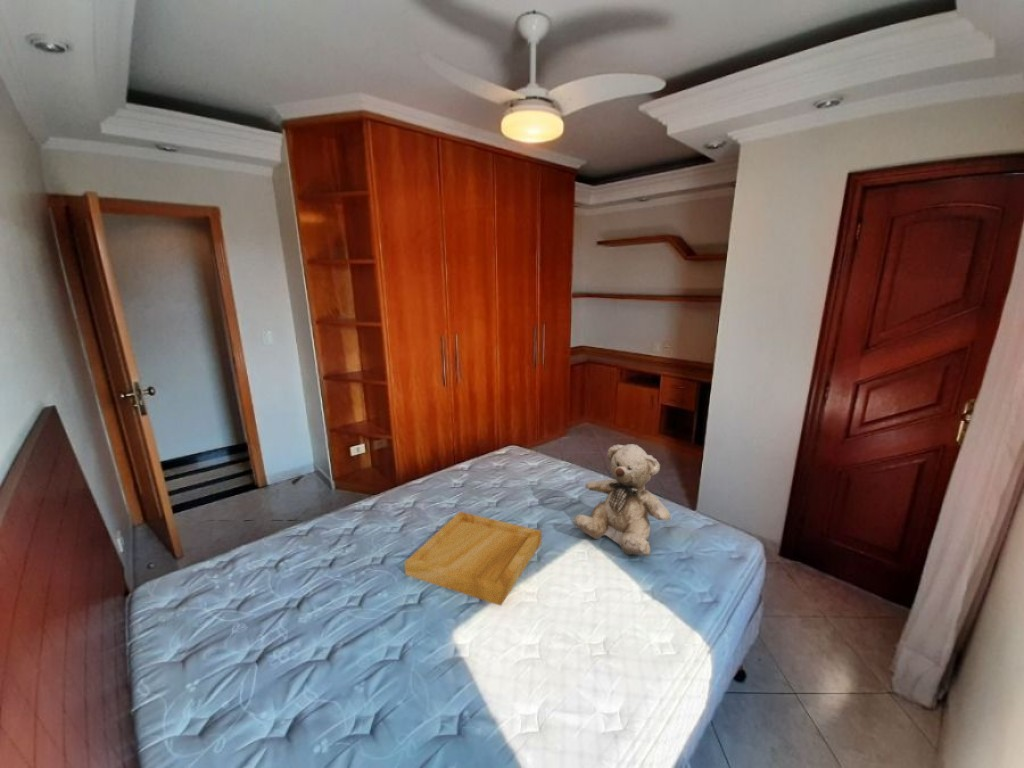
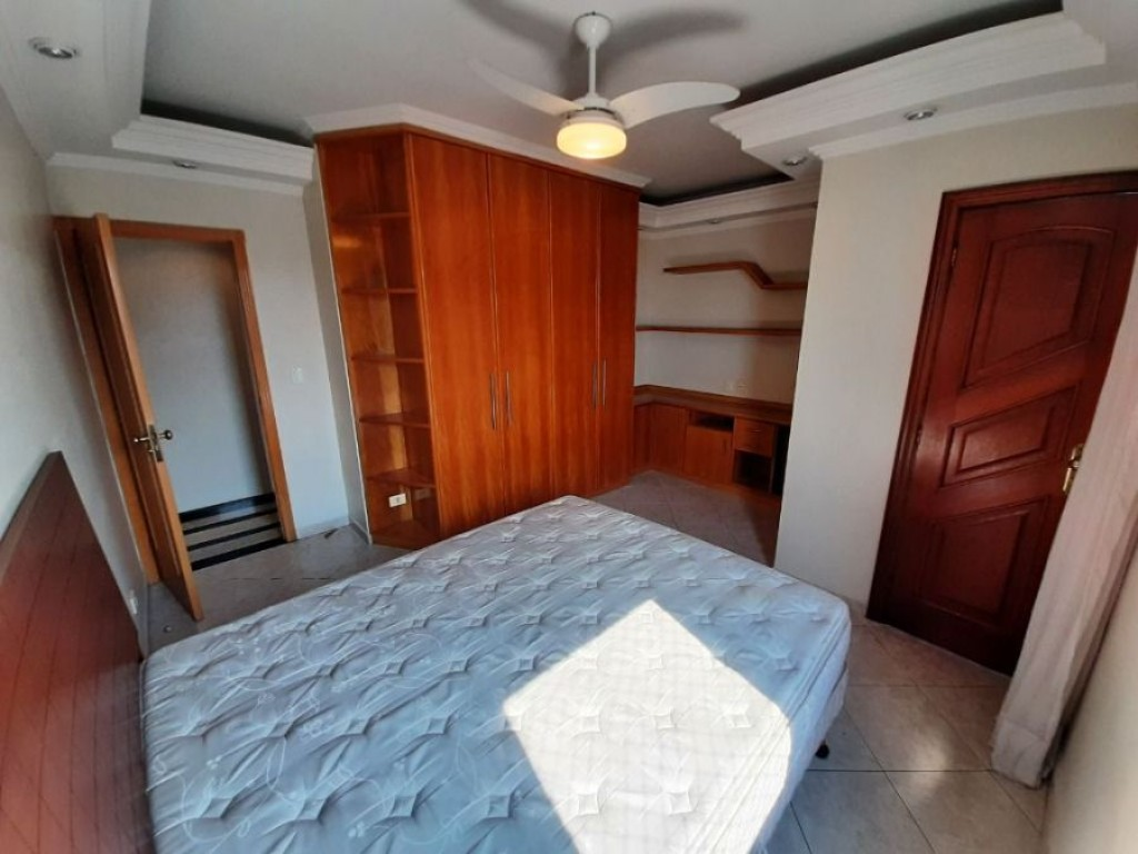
- tray [404,511,543,607]
- teddy bear [572,443,672,557]
